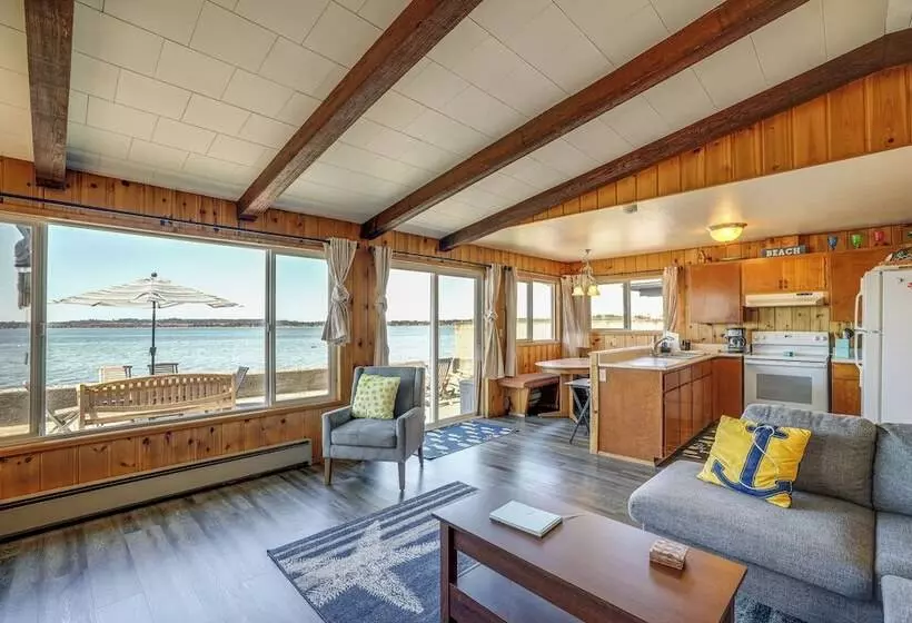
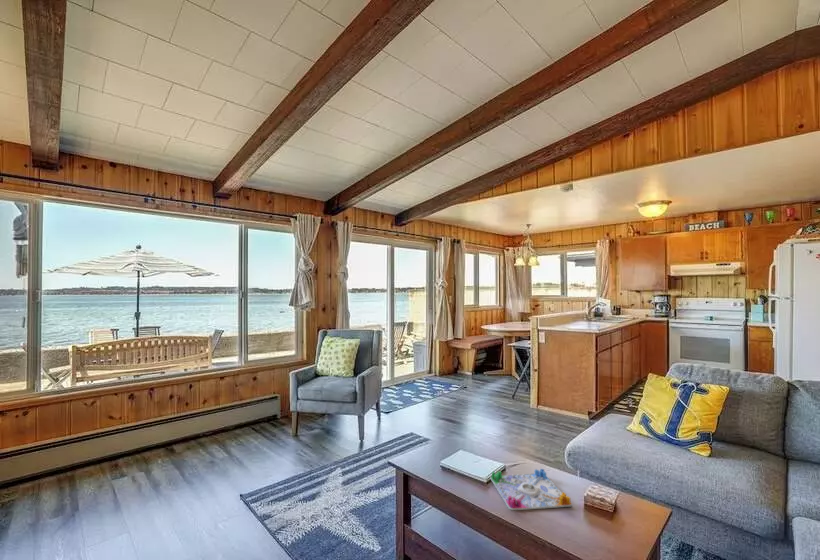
+ board game [489,468,573,511]
